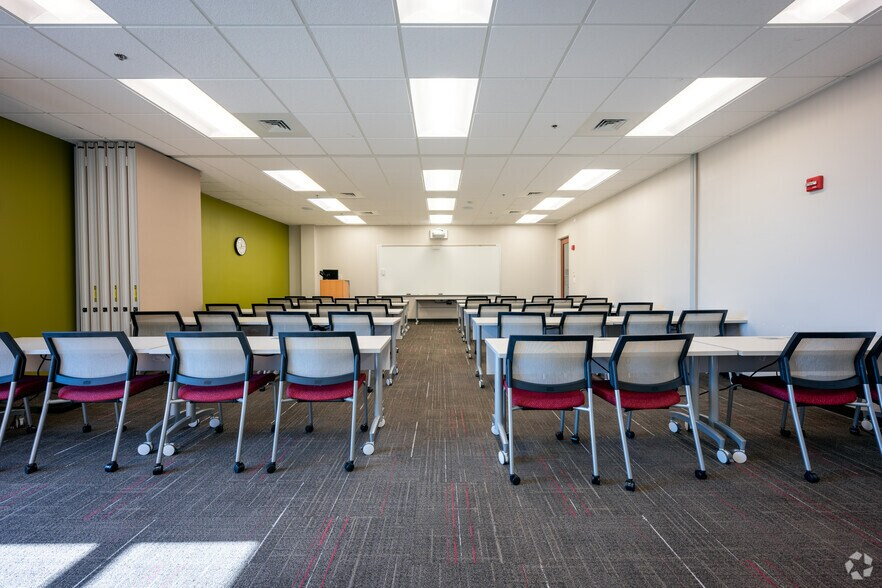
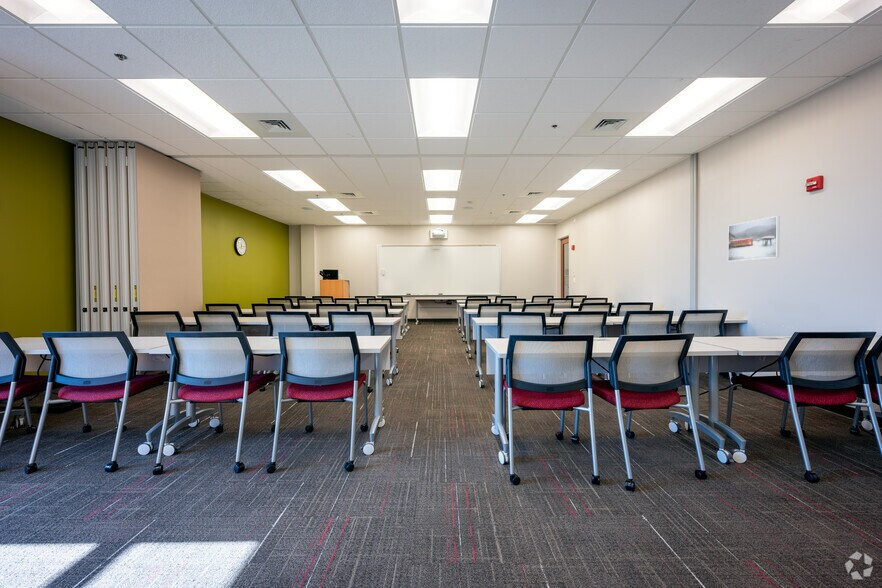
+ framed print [727,215,781,262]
